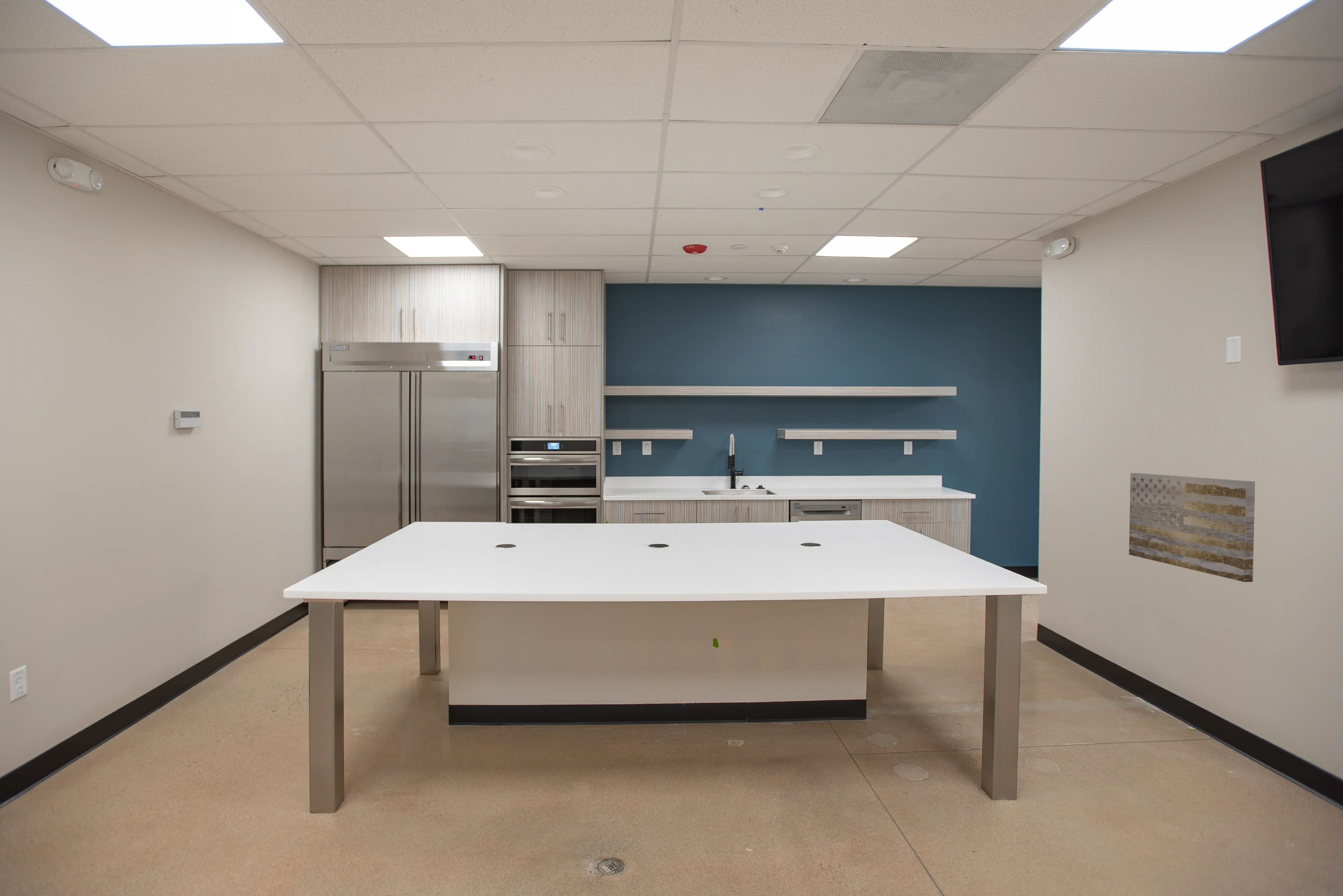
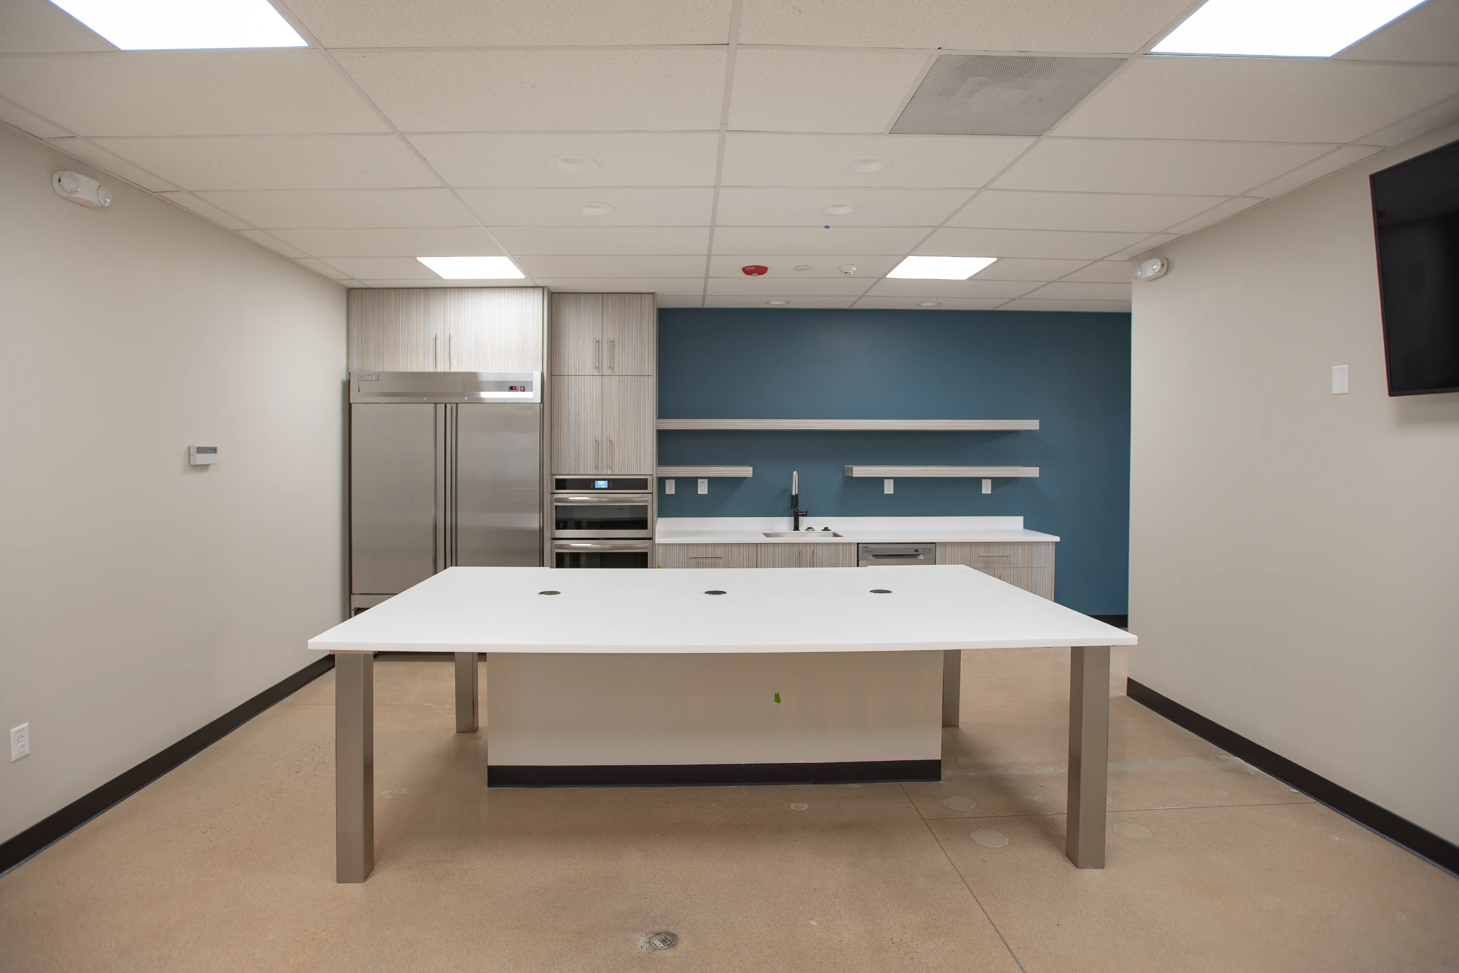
- wall art [1129,473,1255,582]
